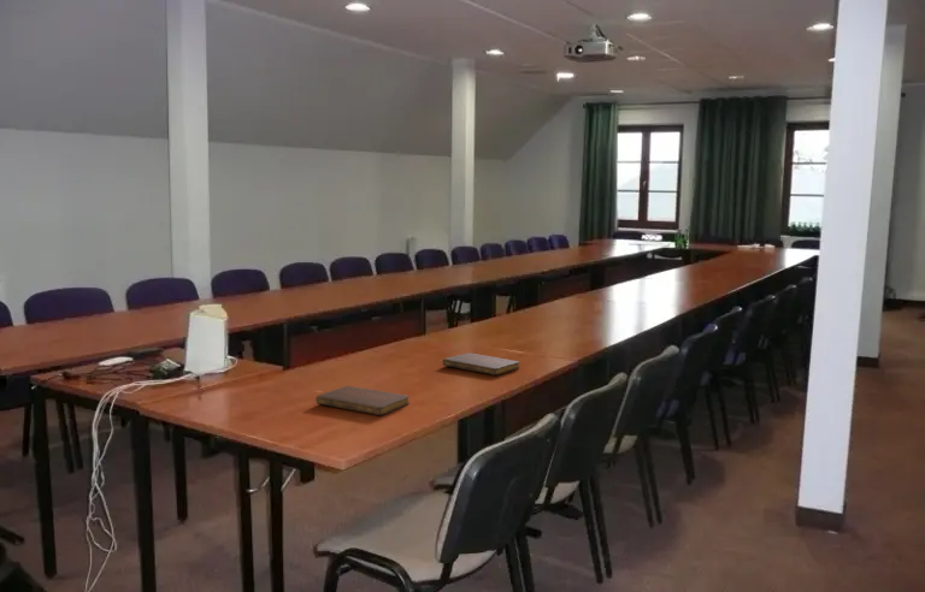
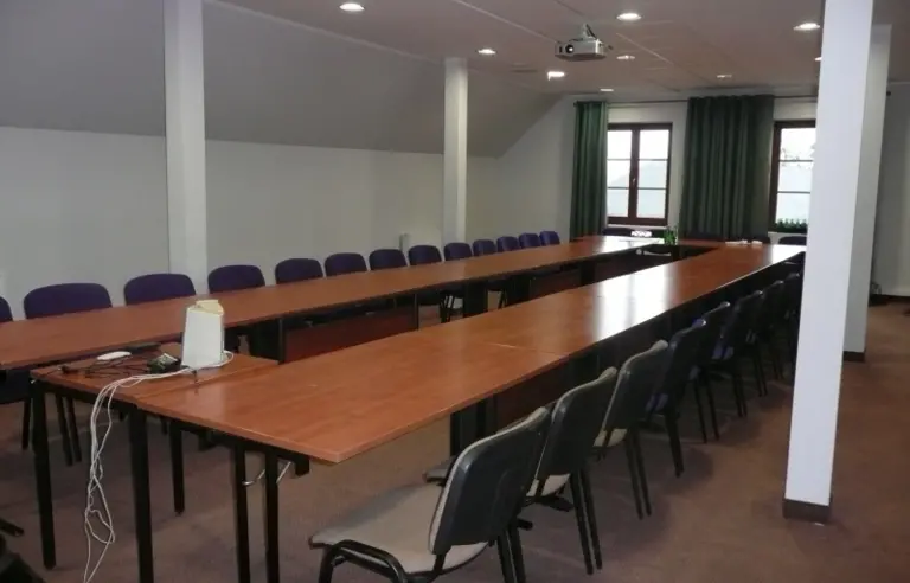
- notebook [314,385,411,416]
- notebook [442,351,520,377]
